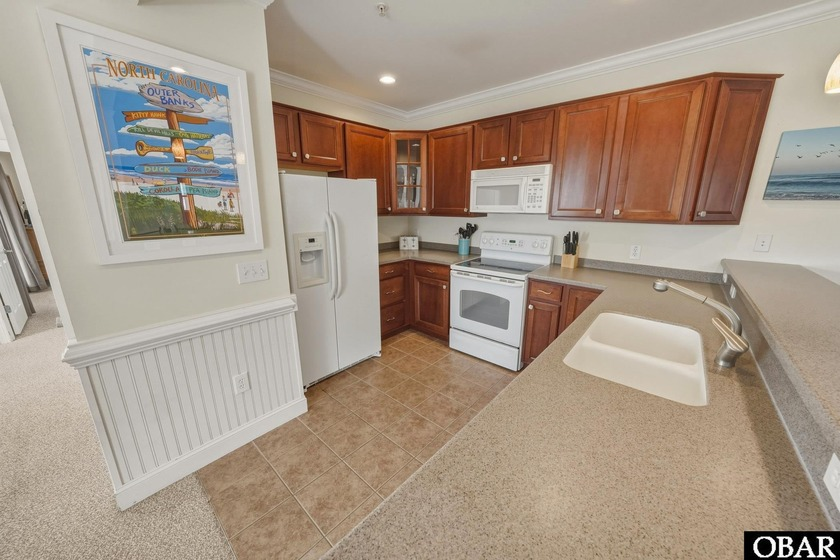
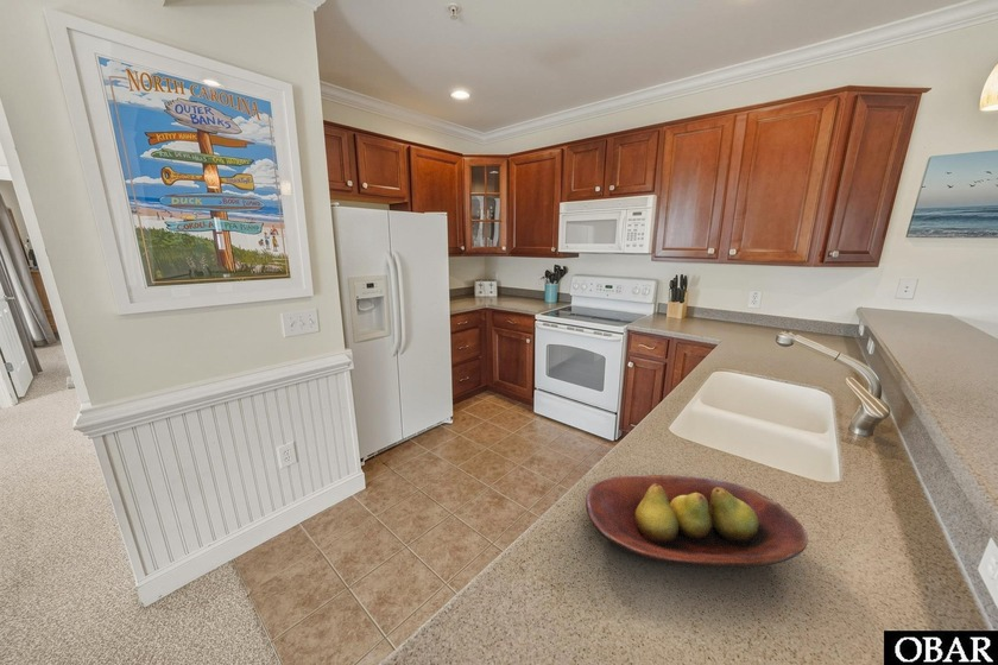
+ fruit bowl [585,474,809,569]
